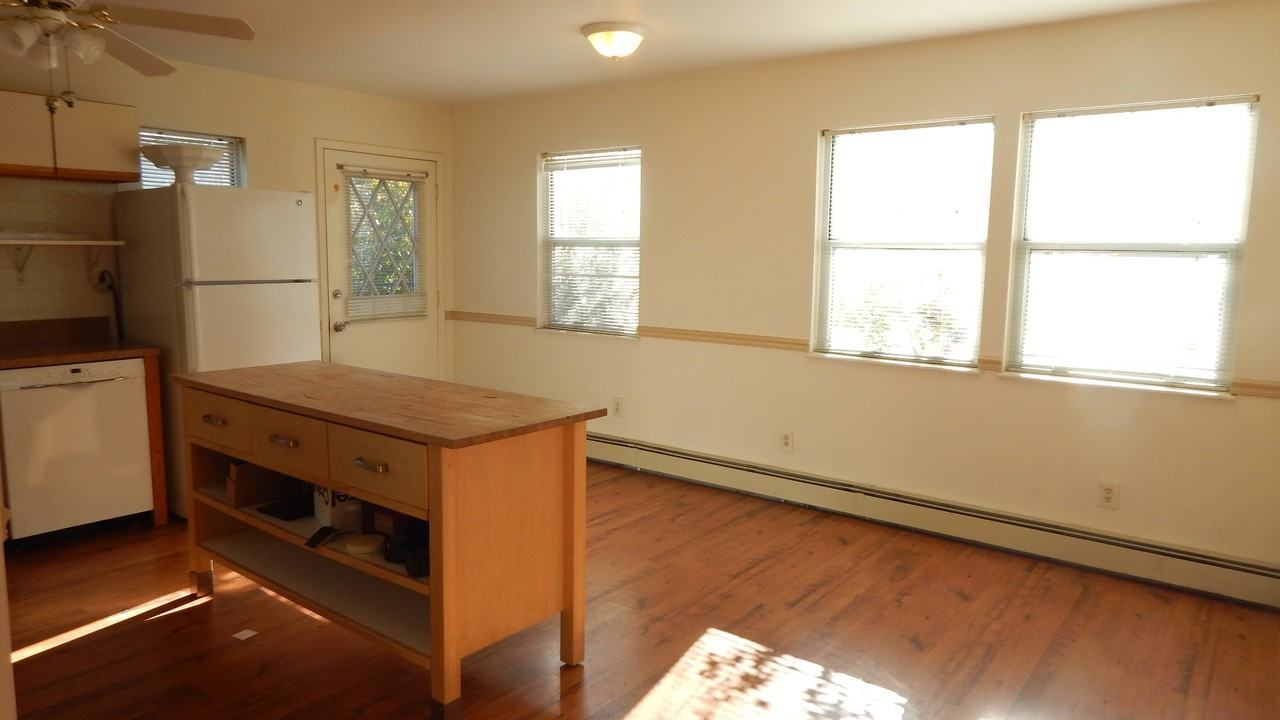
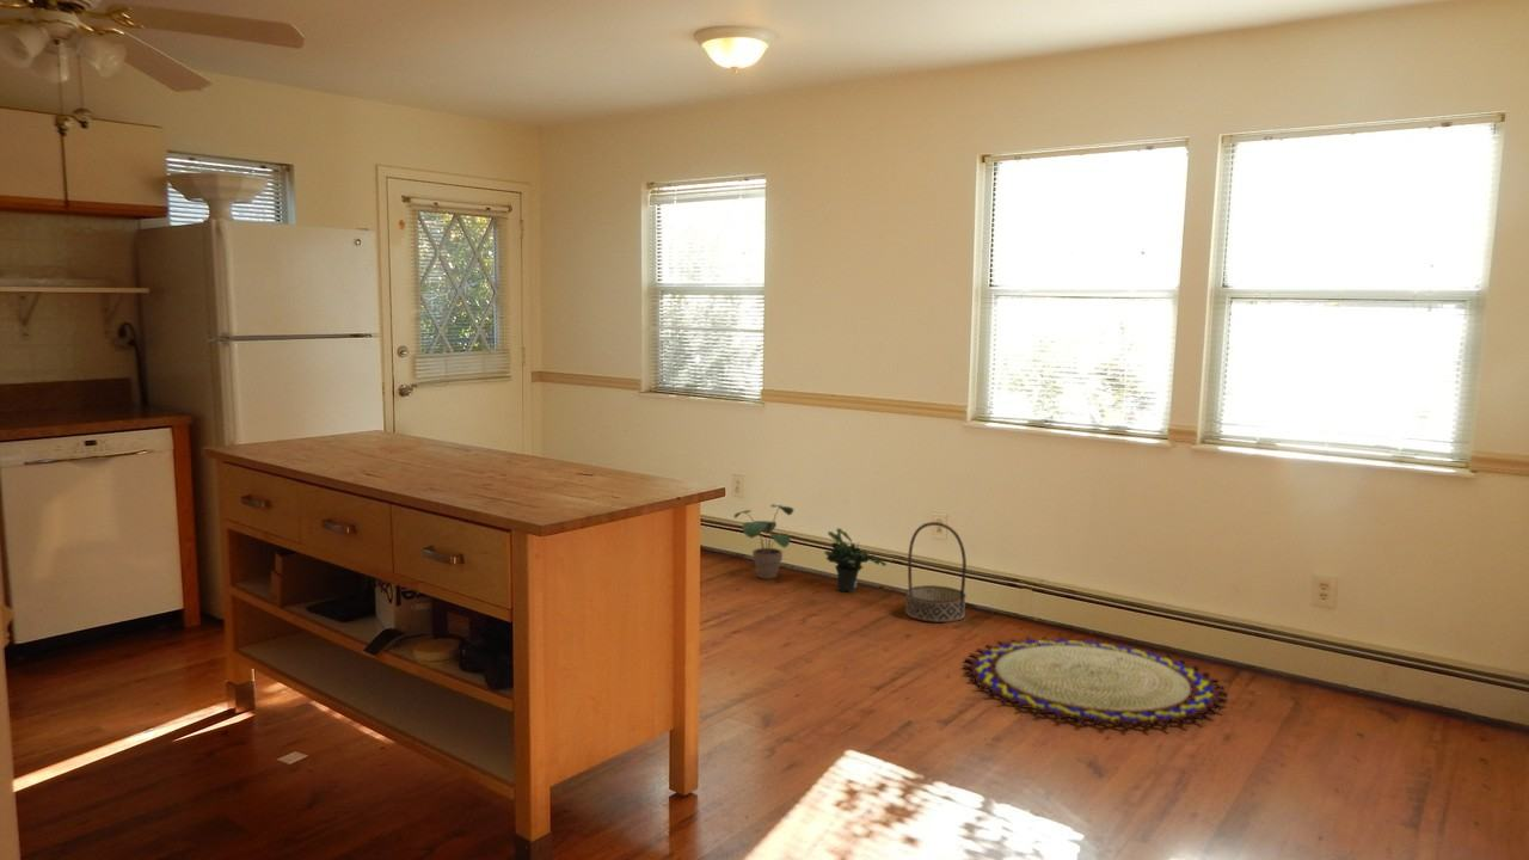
+ potted plant [733,503,794,580]
+ decorative mat [962,635,1229,730]
+ basket [904,521,968,624]
+ potted plant [823,527,888,594]
